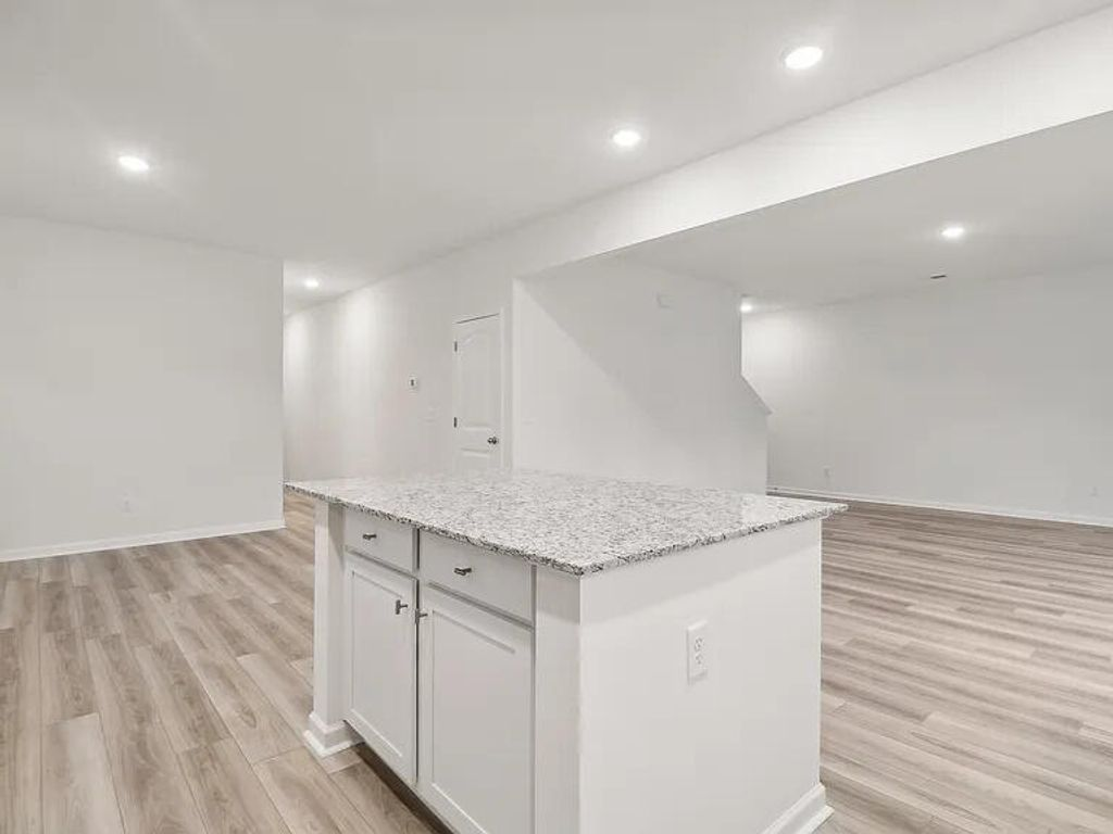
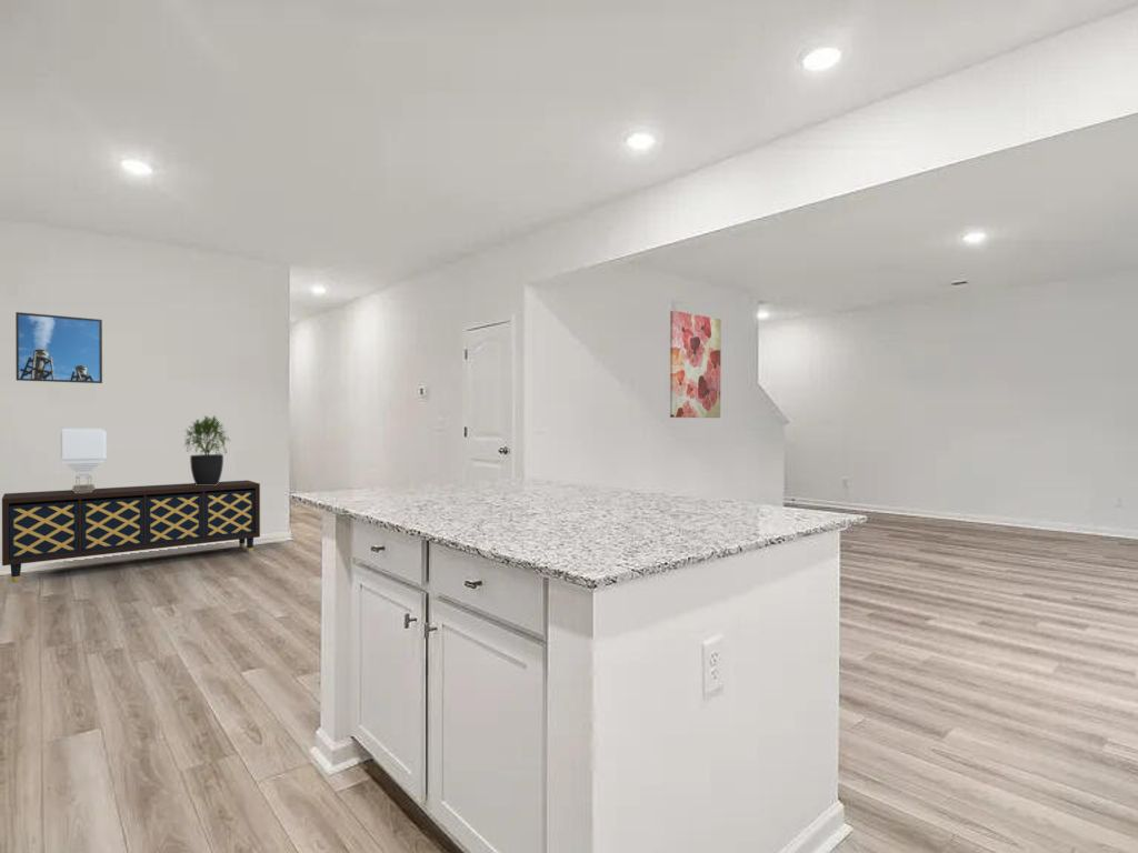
+ sideboard [1,479,261,583]
+ wall art [669,310,722,419]
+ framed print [14,311,103,384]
+ potted plant [182,414,231,485]
+ table lamp [58,428,108,493]
